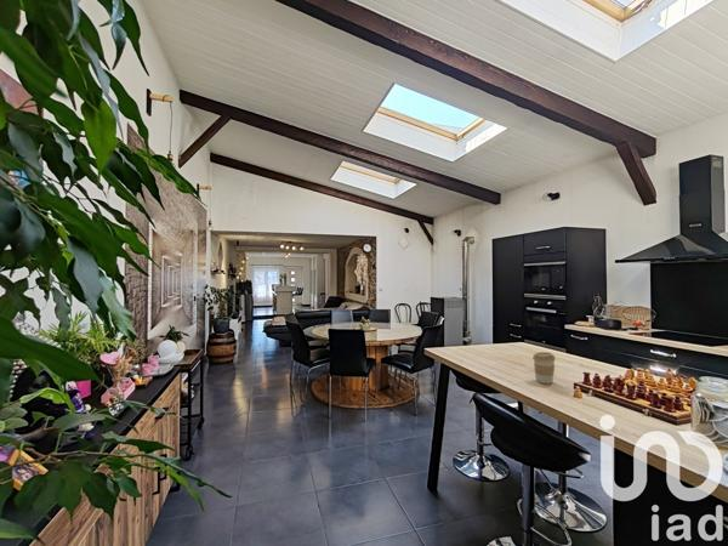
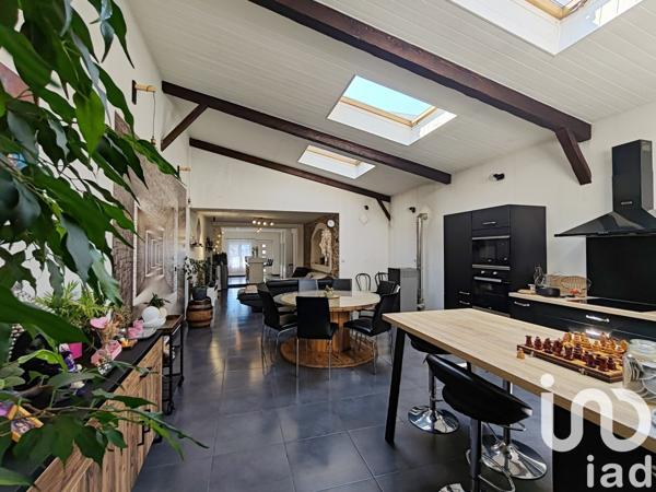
- coffee cup [531,351,557,385]
